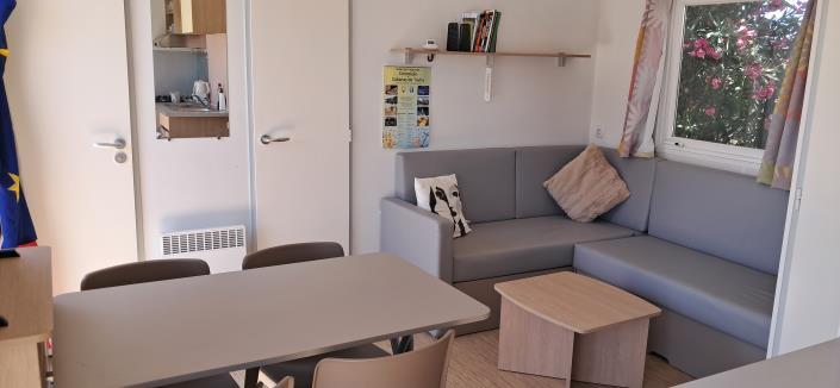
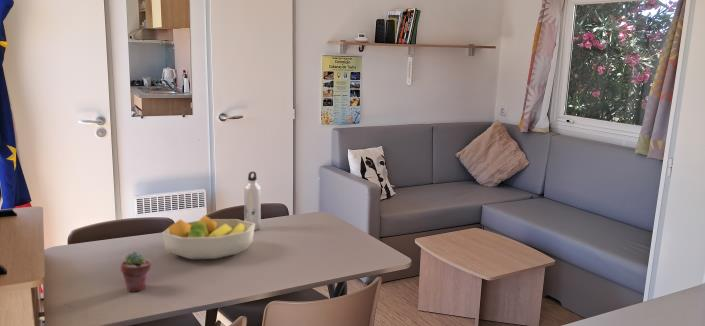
+ fruit bowl [161,214,255,260]
+ potted succulent [120,251,152,292]
+ water bottle [243,171,262,231]
